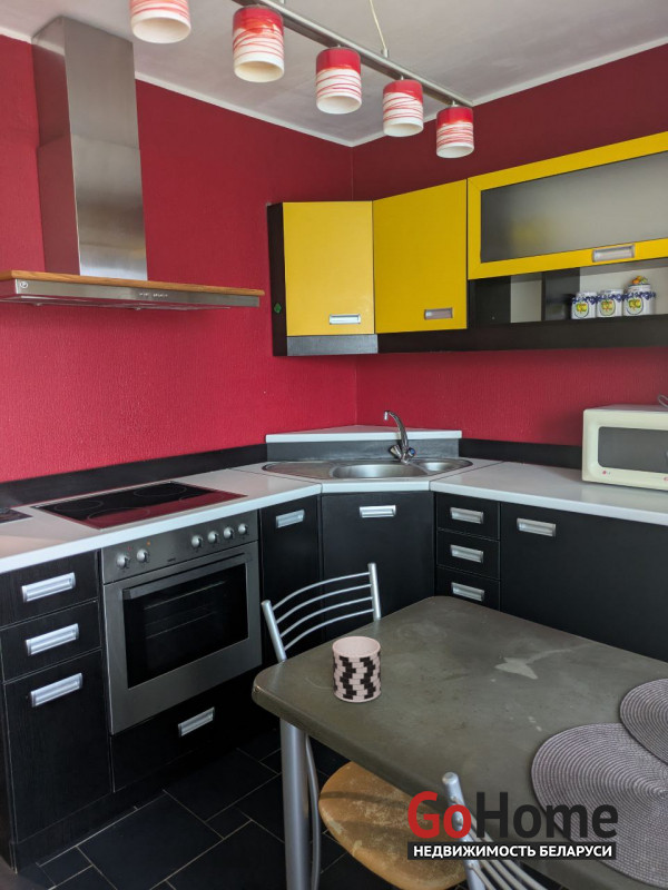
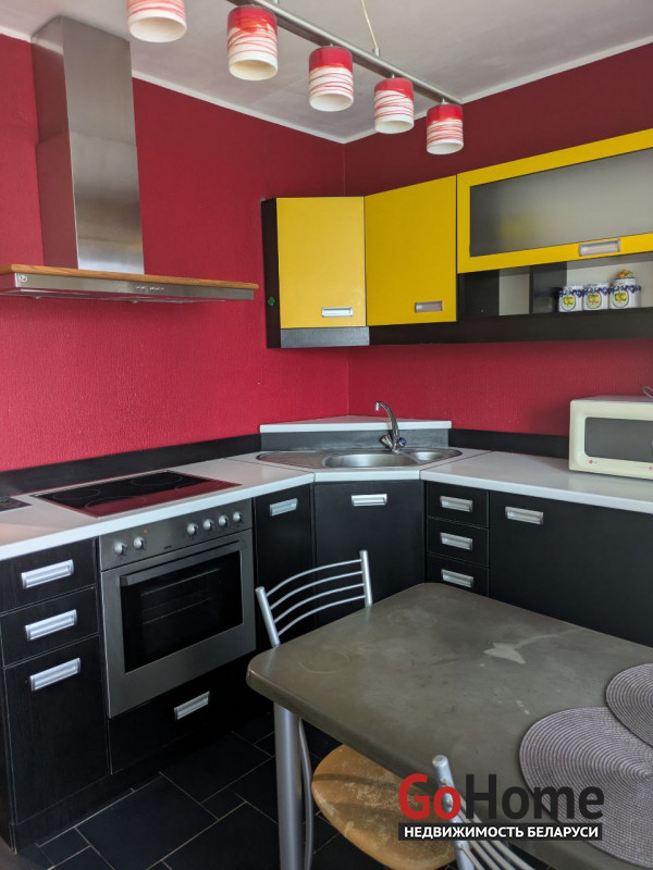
- cup [332,635,382,703]
